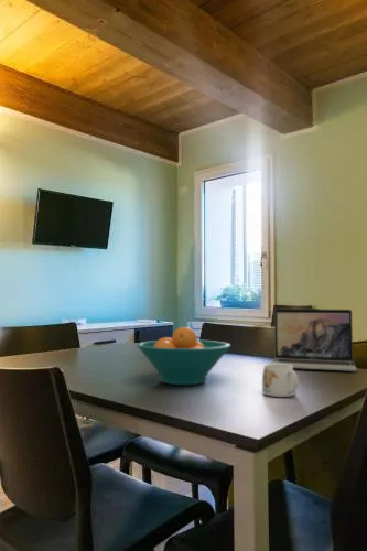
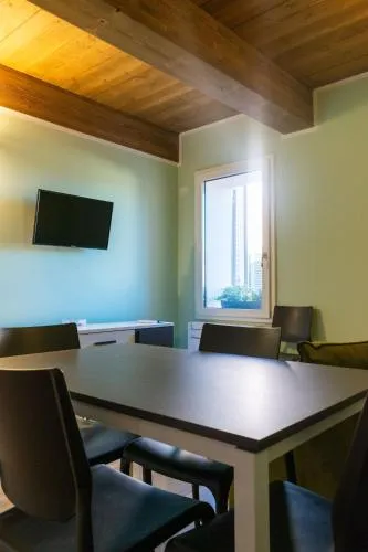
- laptop [270,307,358,372]
- fruit bowl [136,326,231,386]
- mug [261,363,299,398]
